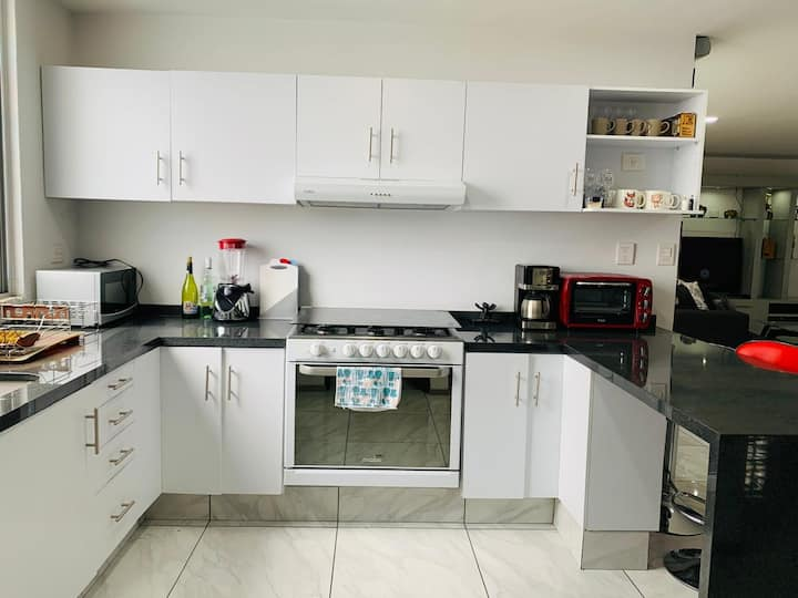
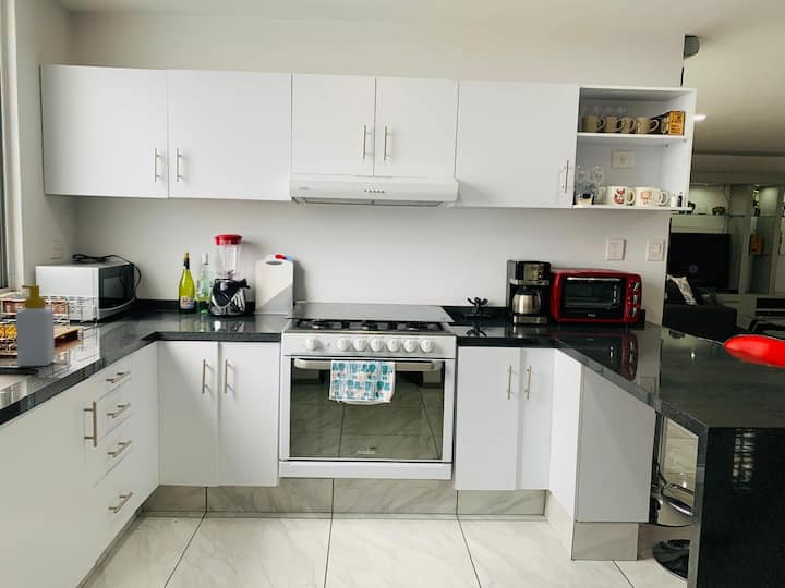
+ soap bottle [15,284,56,367]
